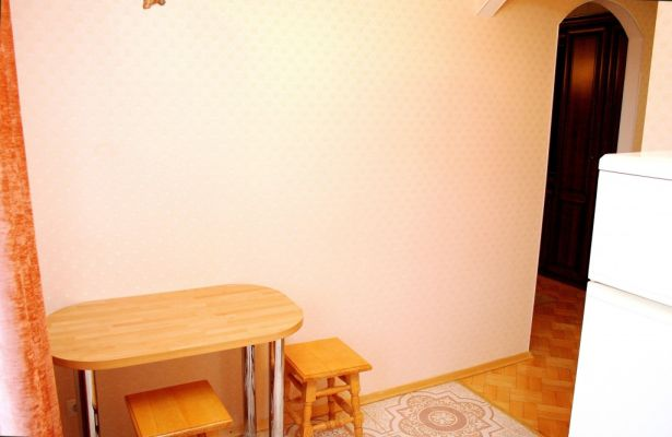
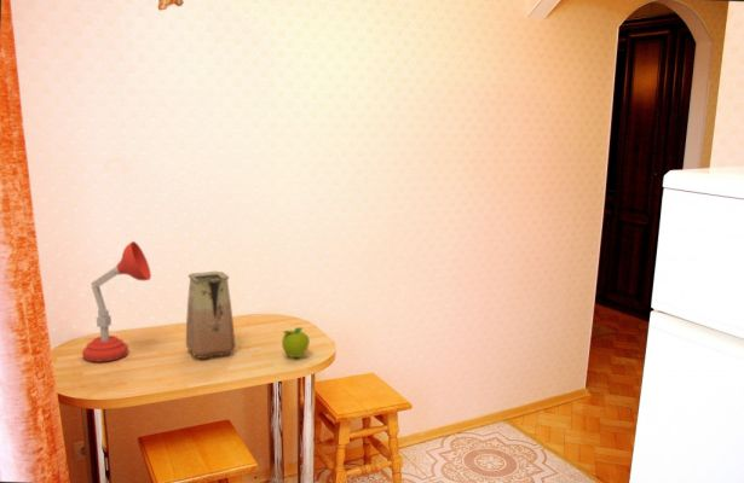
+ vase [185,270,236,360]
+ fruit [281,326,311,359]
+ desk lamp [81,240,152,362]
